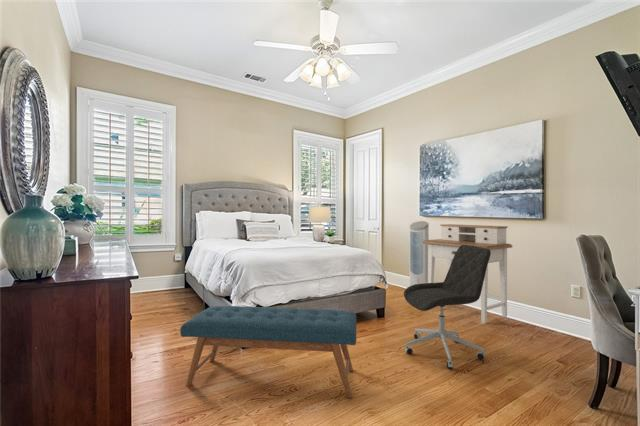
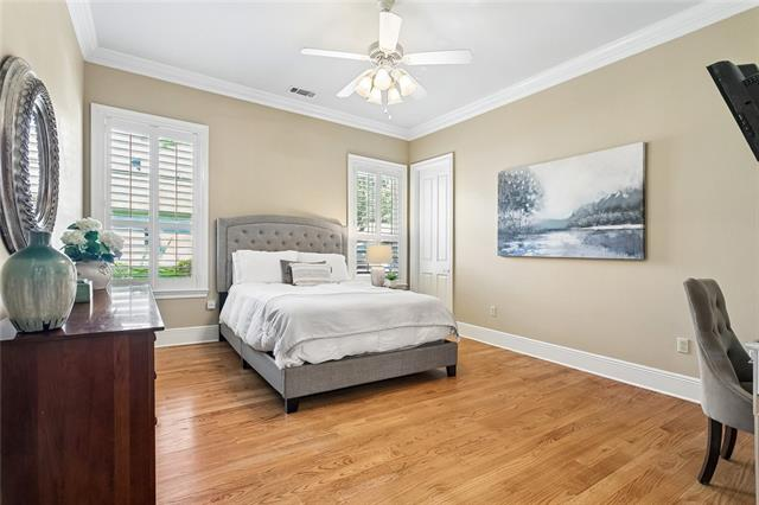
- air purifier [409,220,430,287]
- desk [423,223,513,324]
- office chair [403,245,491,369]
- bench [179,305,357,399]
